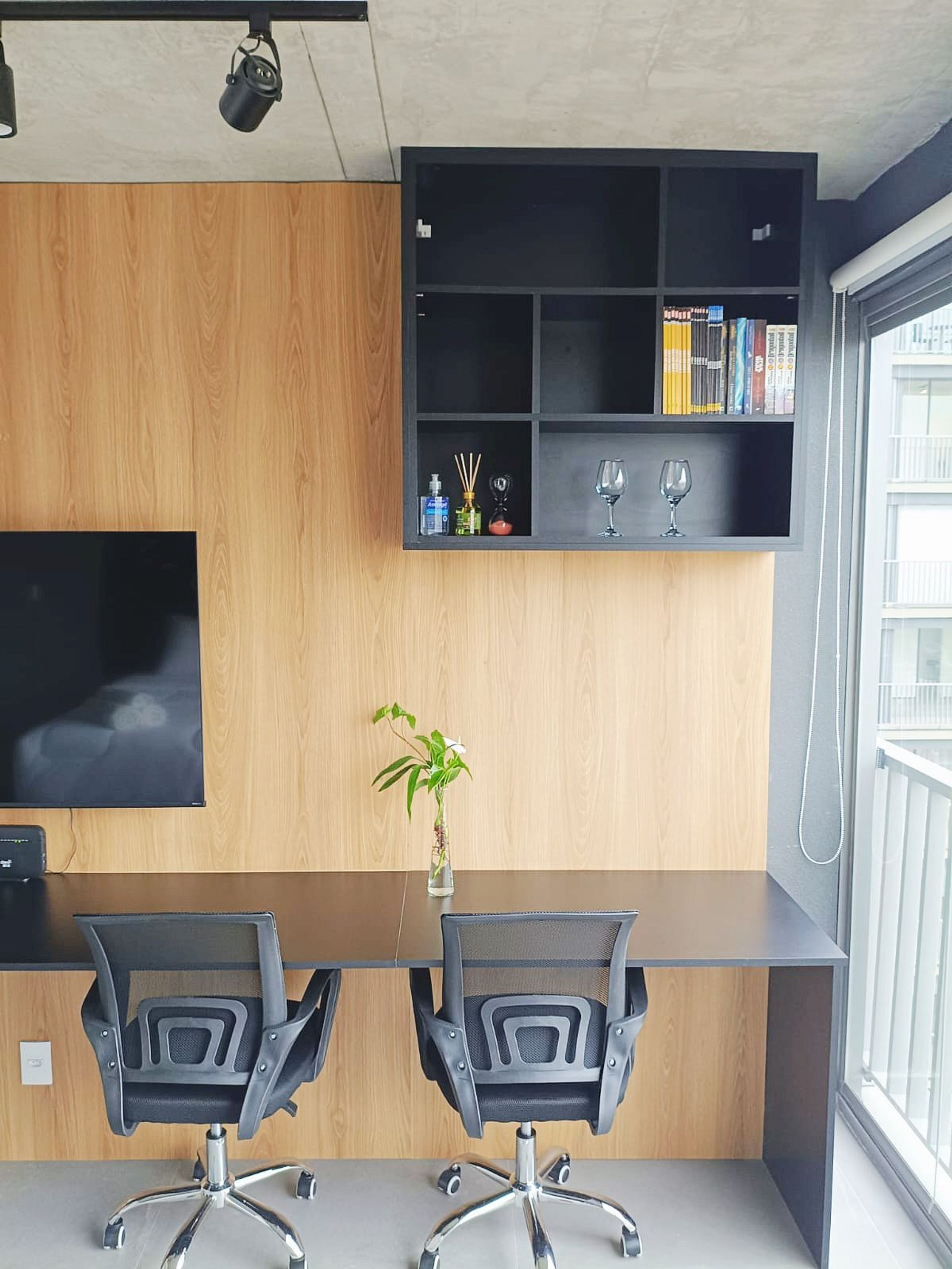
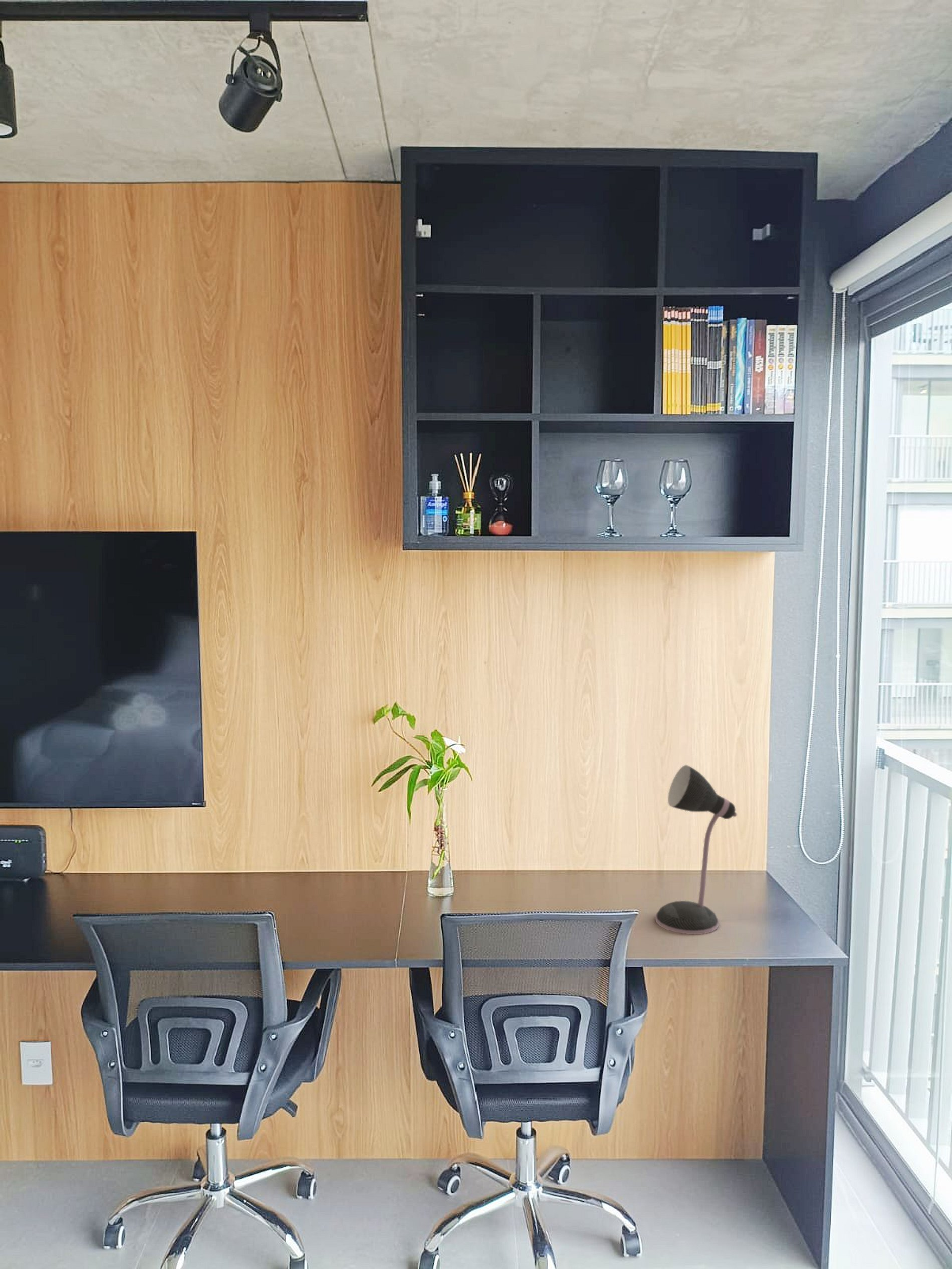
+ desk lamp [655,764,738,935]
